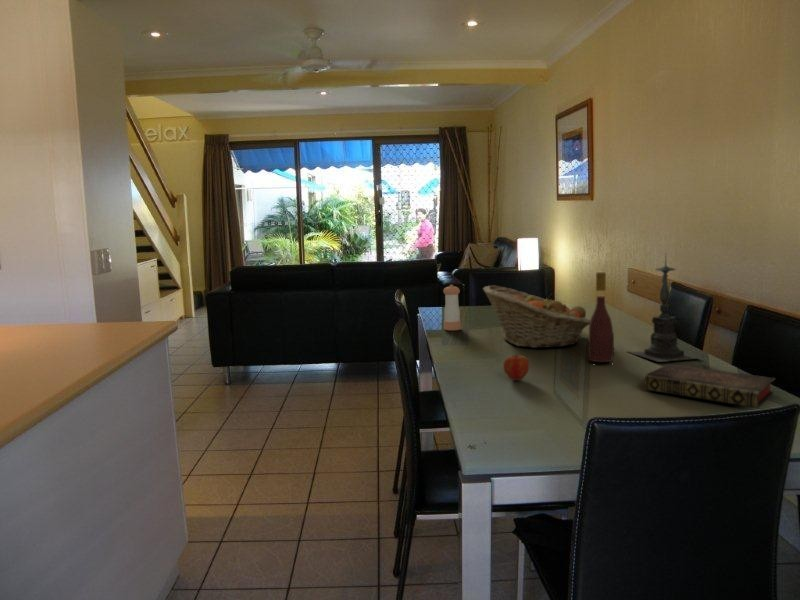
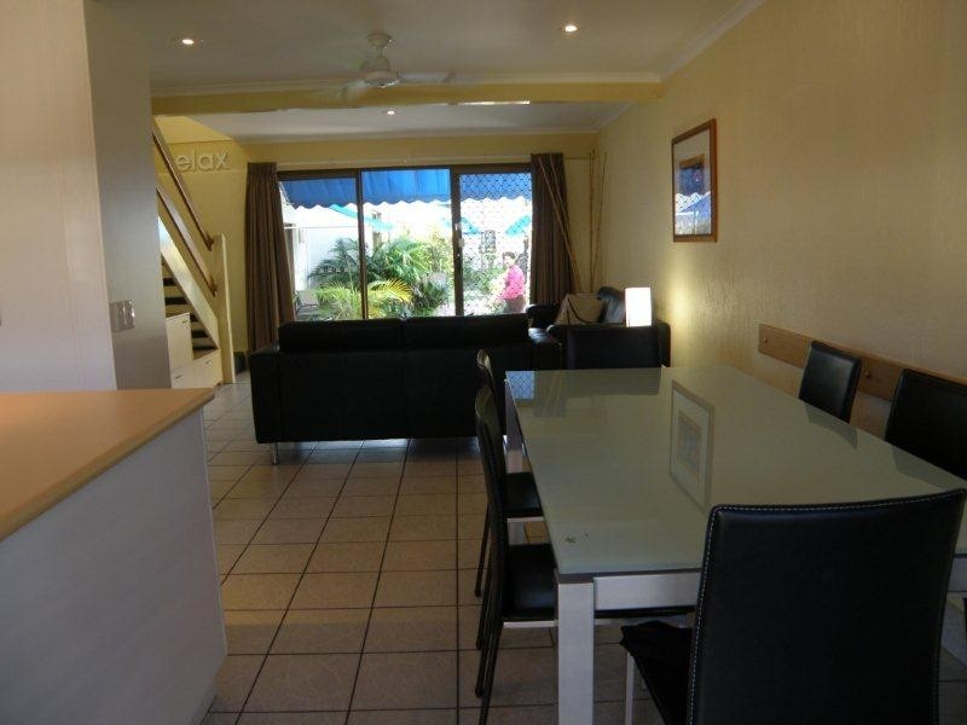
- wine bottle [588,271,615,363]
- book [643,363,776,409]
- candle holder [627,252,701,363]
- pepper shaker [442,284,462,331]
- fruit basket [482,284,590,349]
- apple [502,353,531,381]
